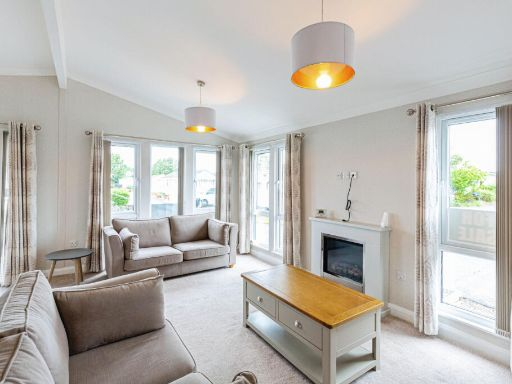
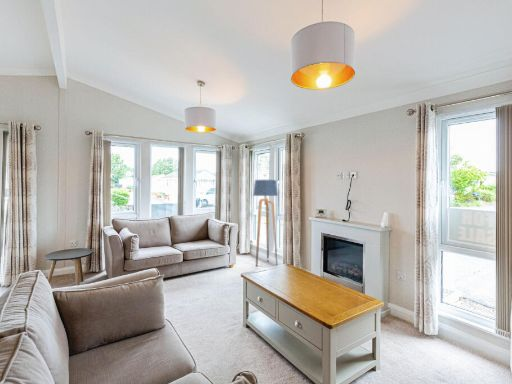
+ floor lamp [252,179,279,267]
